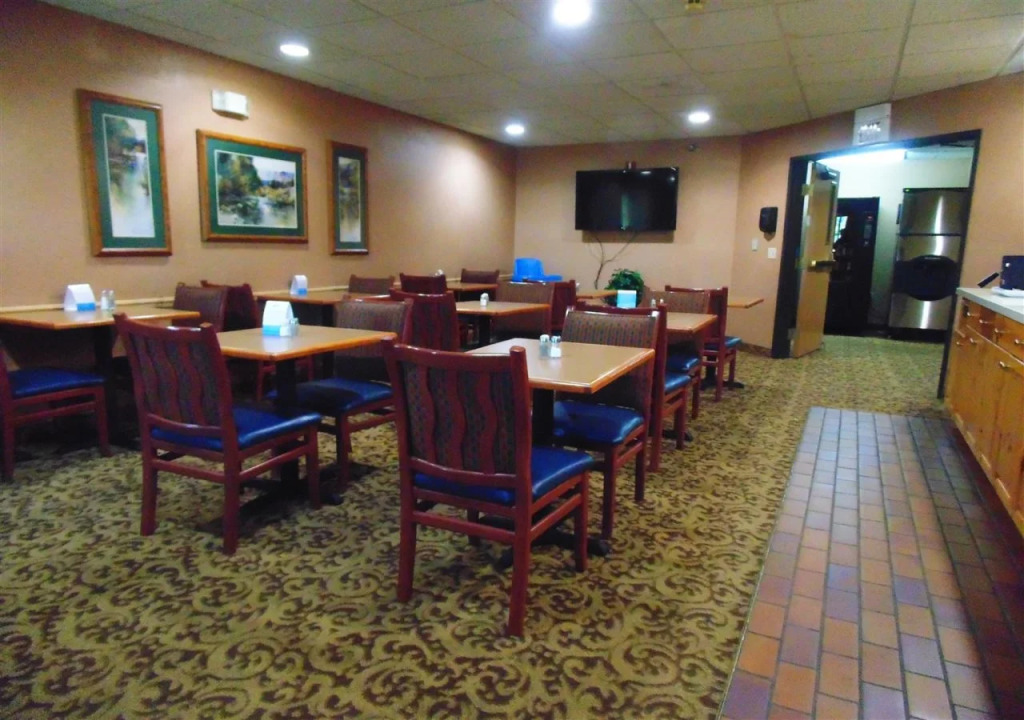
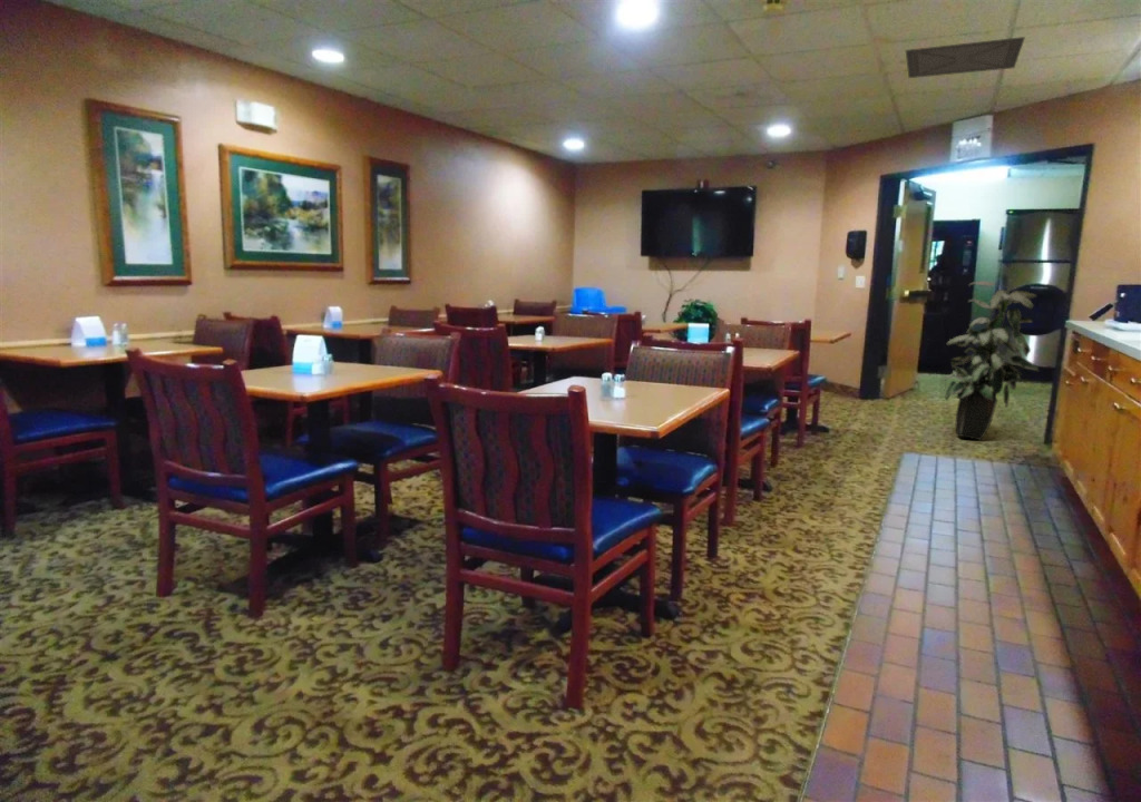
+ ceiling vent [905,36,1026,79]
+ indoor plant [940,280,1041,441]
